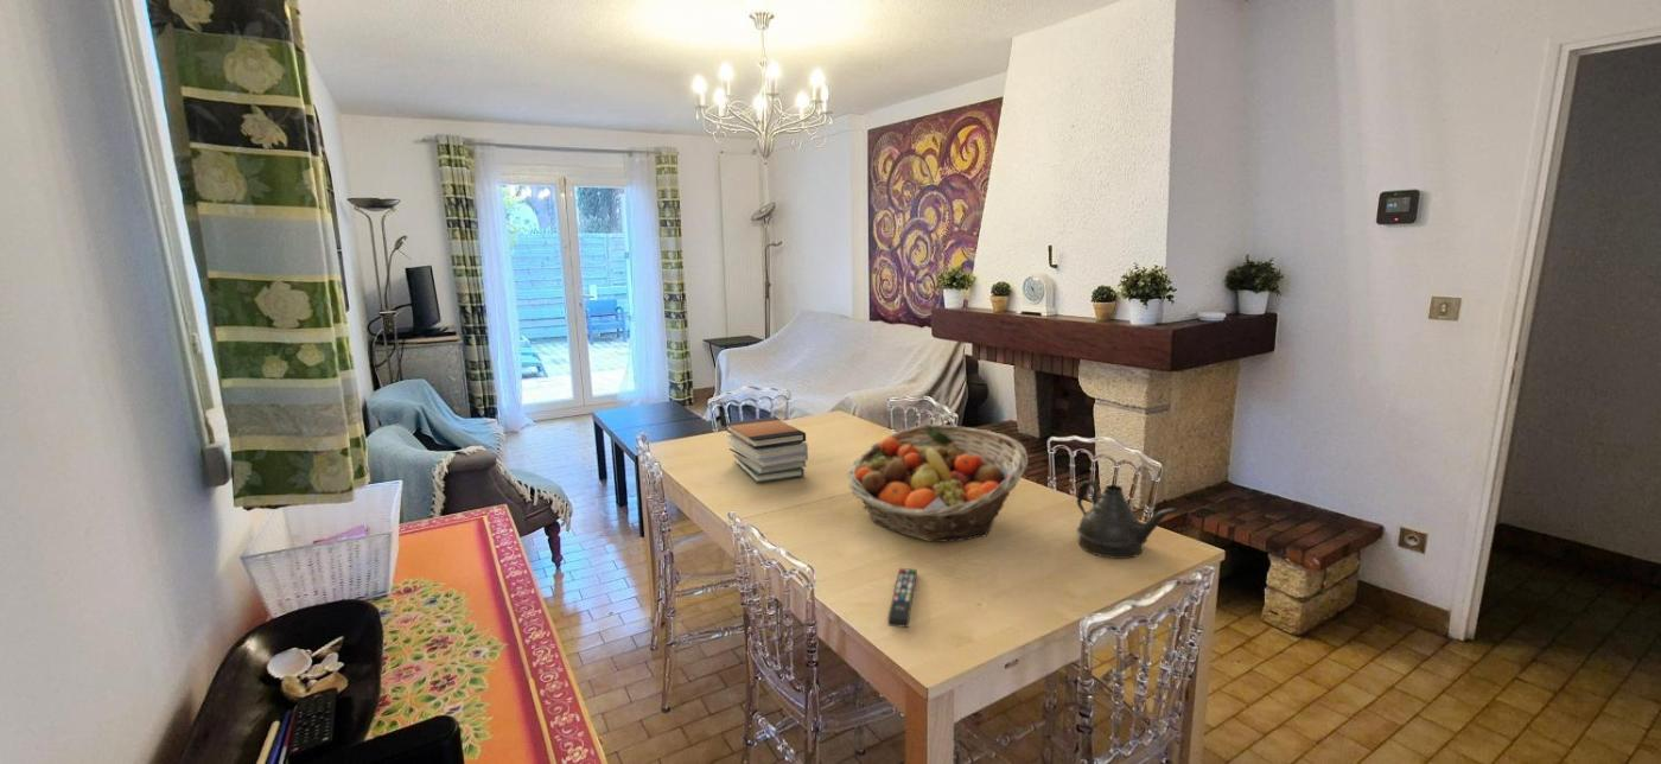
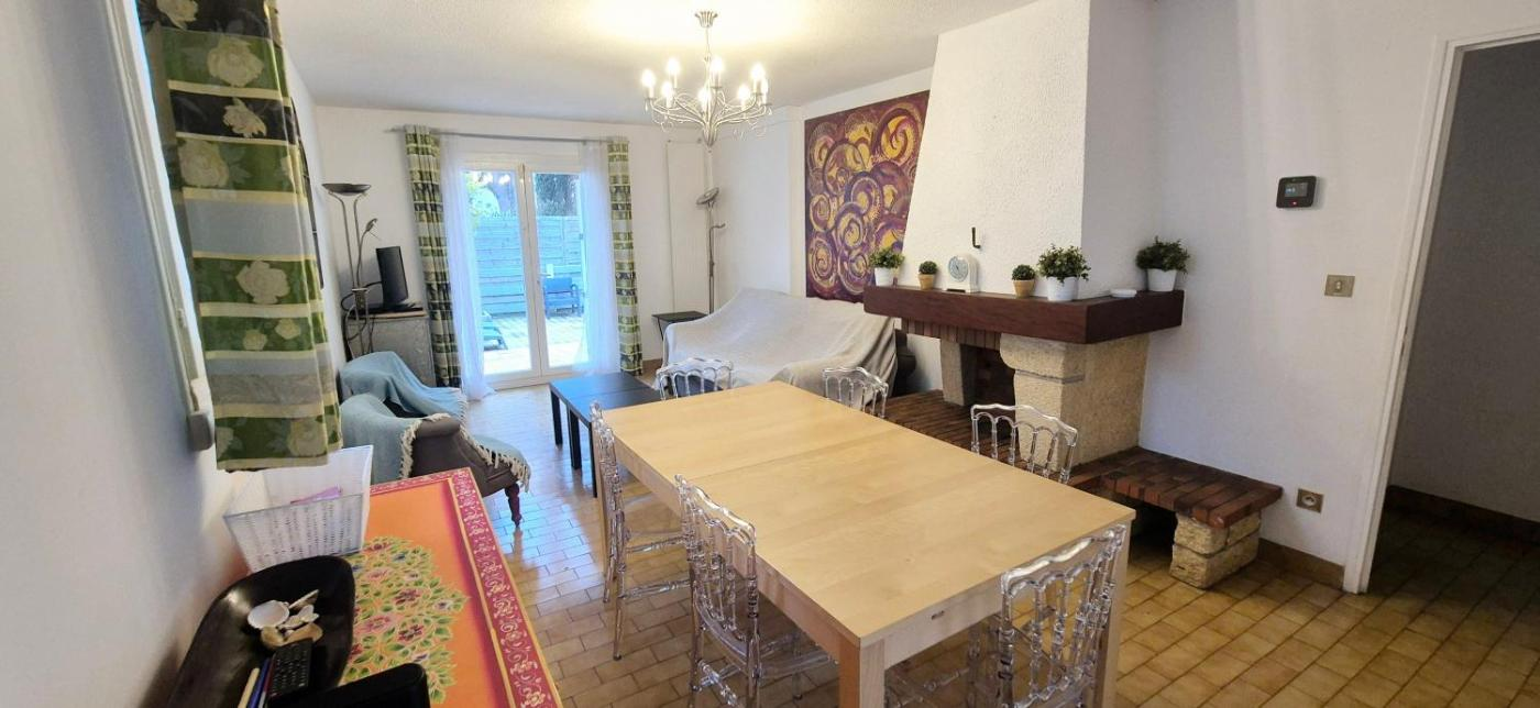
- remote control [886,567,918,629]
- book stack [724,416,809,484]
- teapot [1075,479,1180,560]
- fruit basket [847,424,1029,542]
